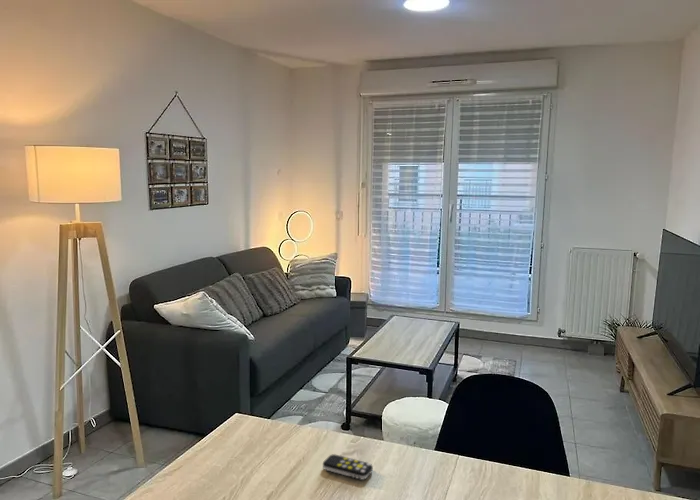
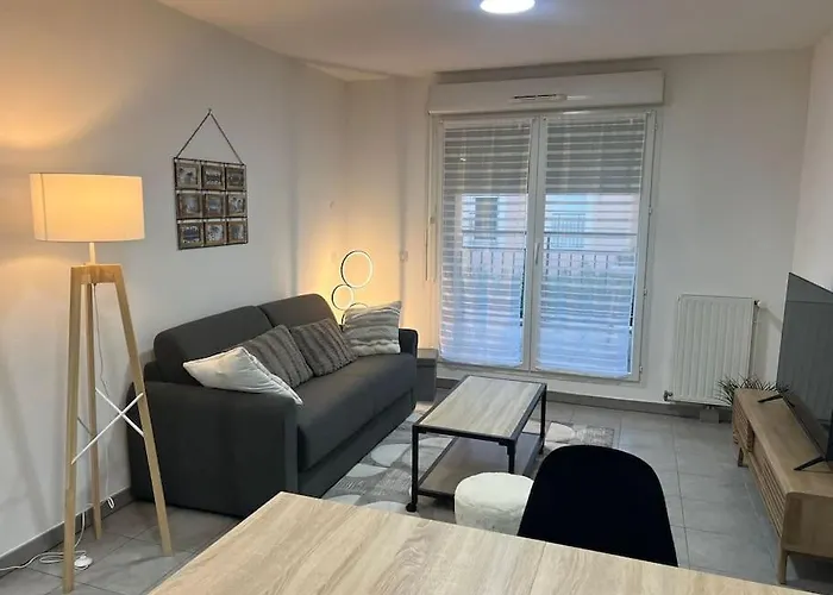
- remote control [322,453,374,481]
